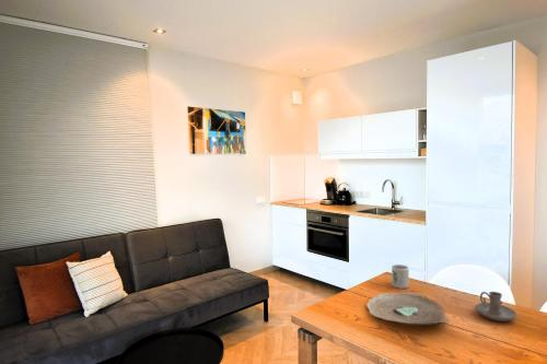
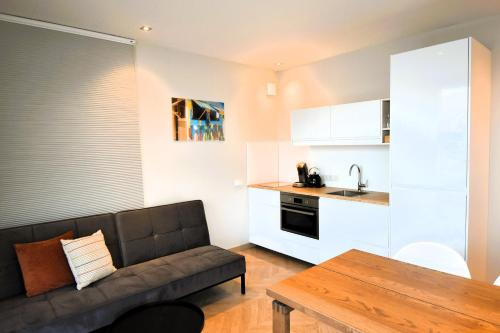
- mug [391,263,410,290]
- decorative bowl [365,291,450,326]
- candle holder [474,291,517,322]
